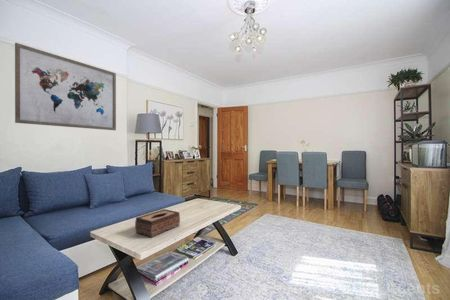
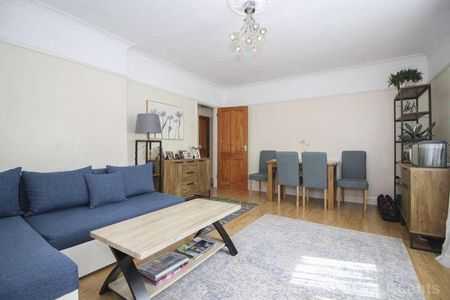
- tissue box [134,208,181,239]
- wall art [14,42,117,131]
